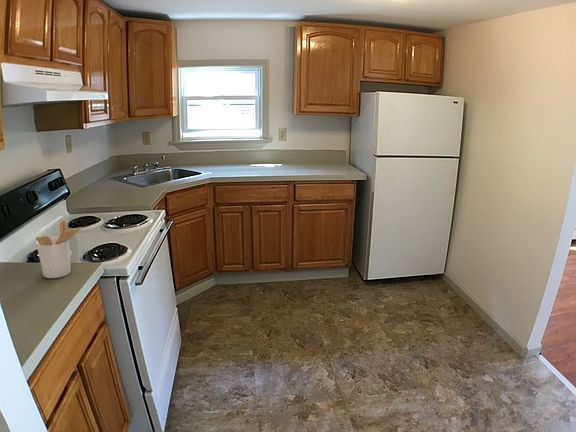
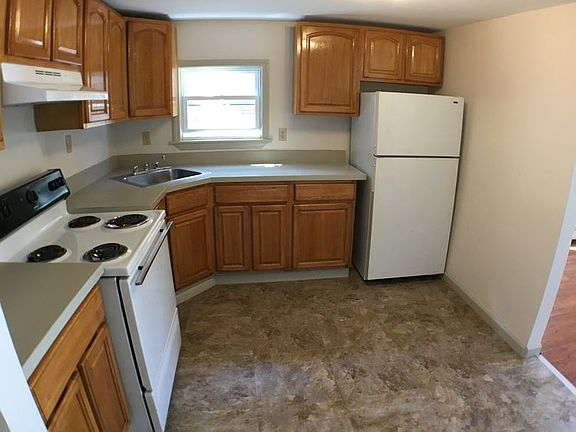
- utensil holder [35,219,82,279]
